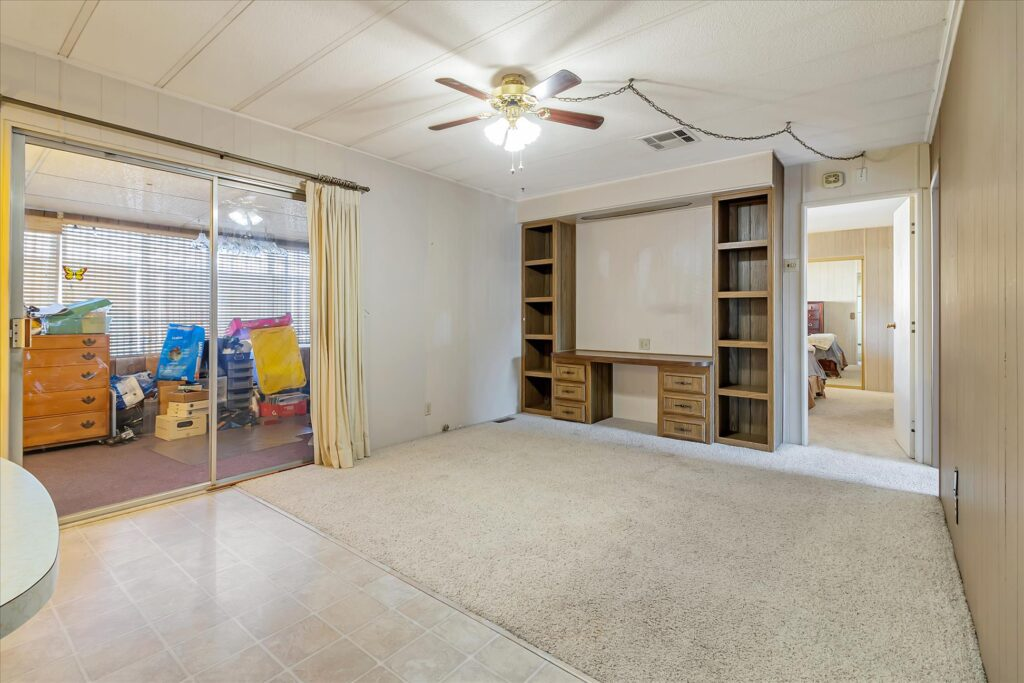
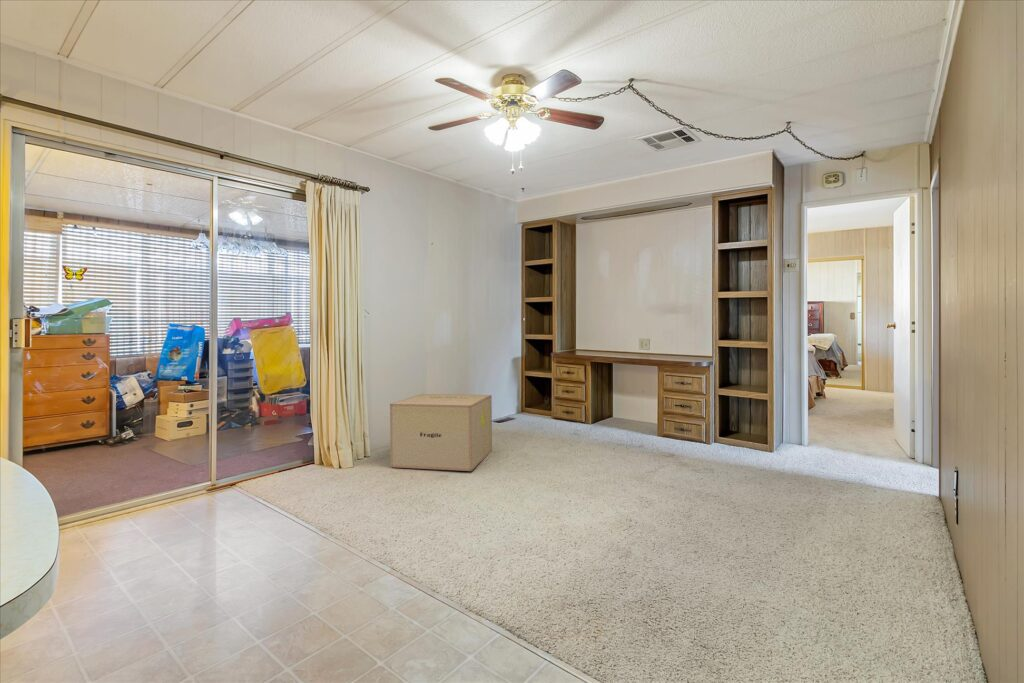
+ cardboard box [389,393,493,472]
